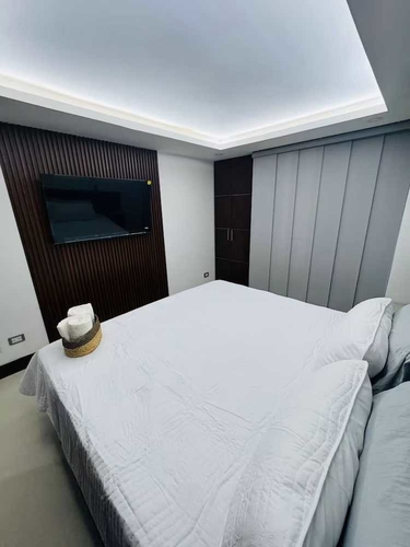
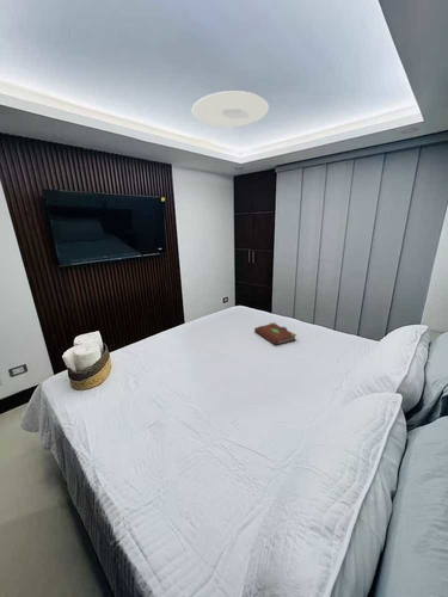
+ ceiling light [191,90,270,128]
+ book [253,321,297,346]
